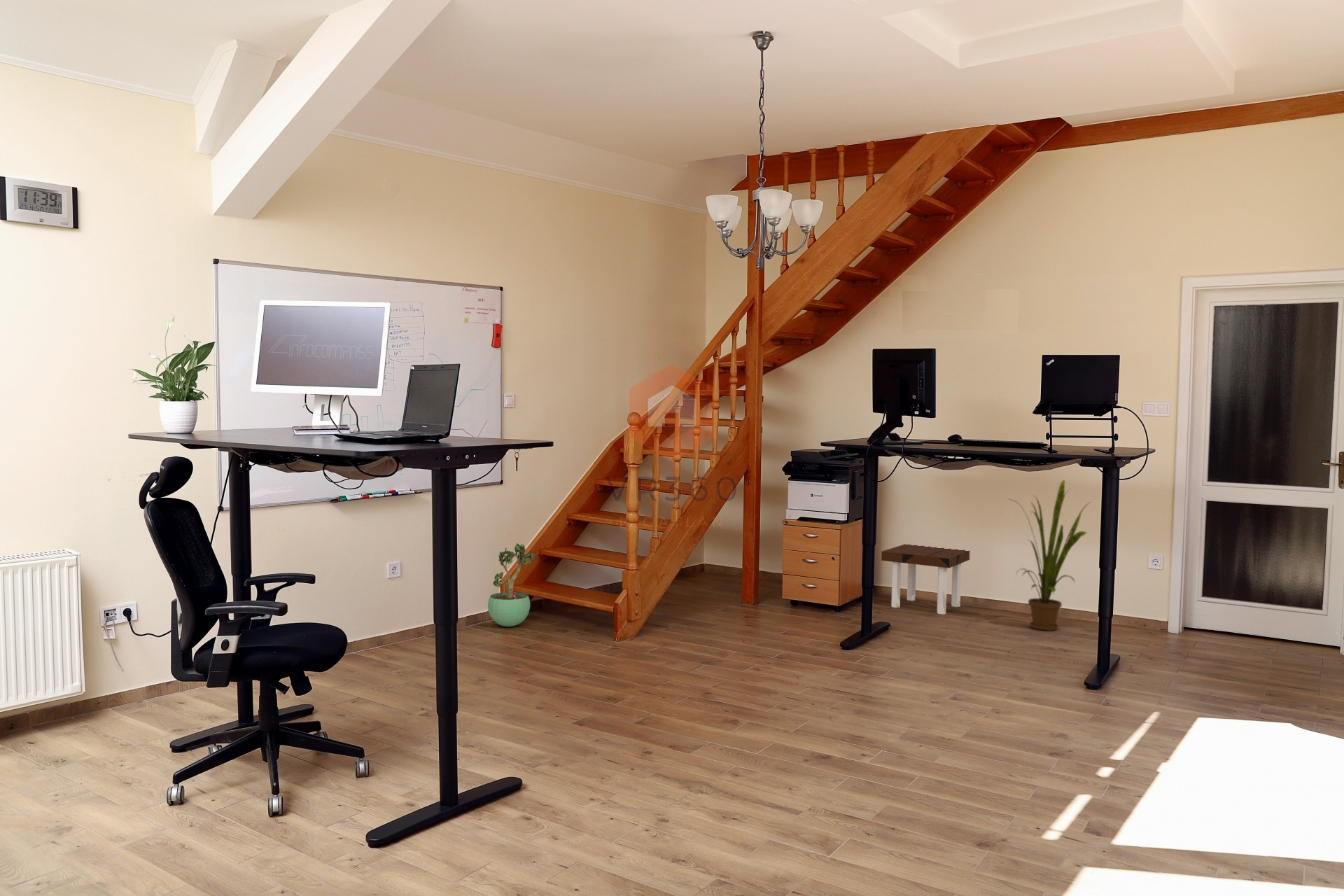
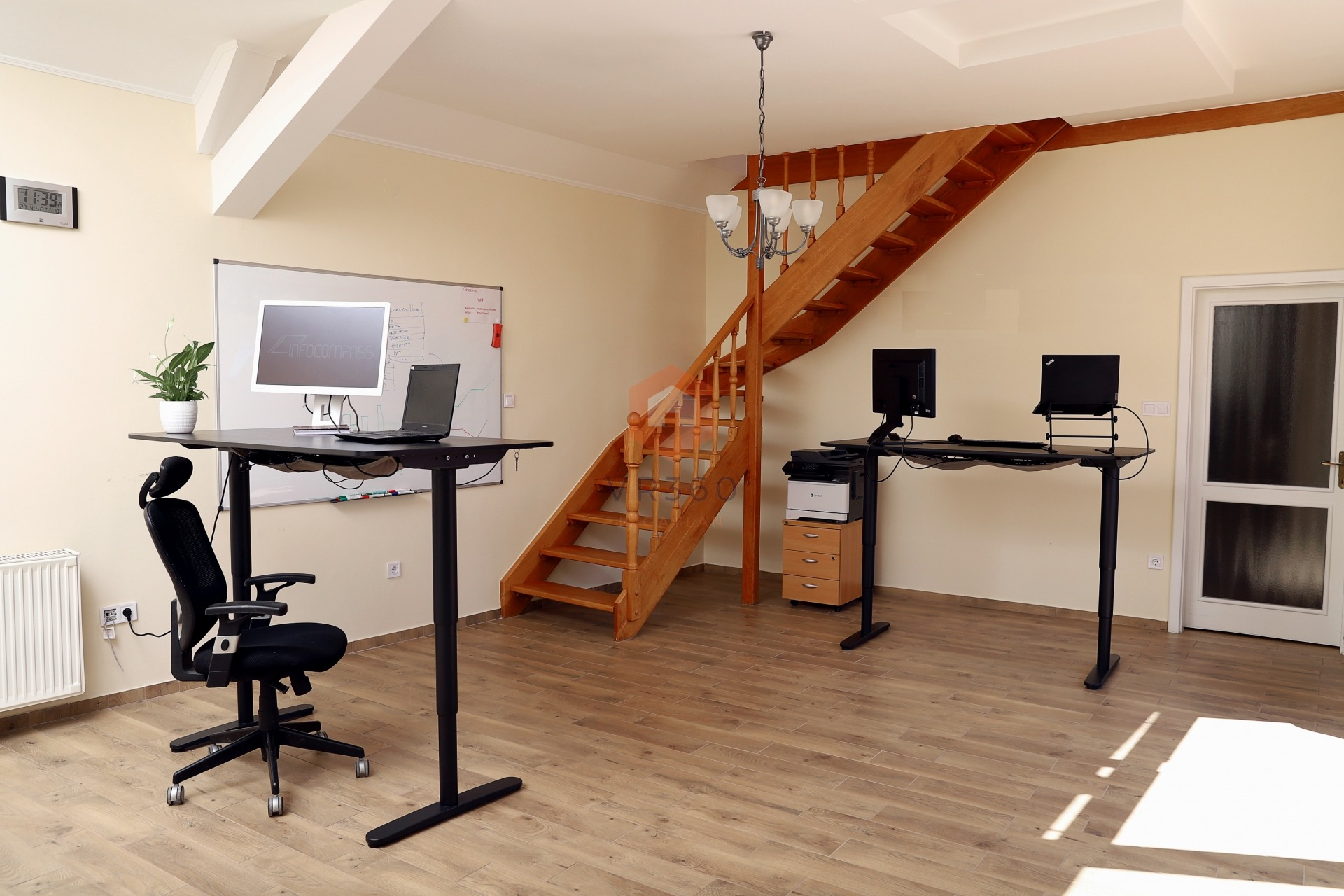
- house plant [1007,479,1091,631]
- side table [881,543,970,615]
- potted plant [487,542,536,627]
